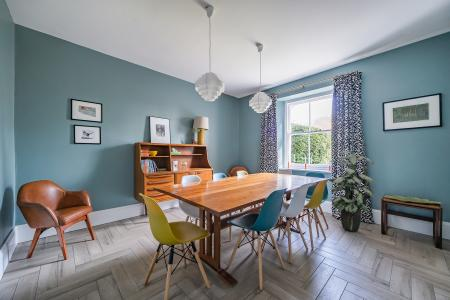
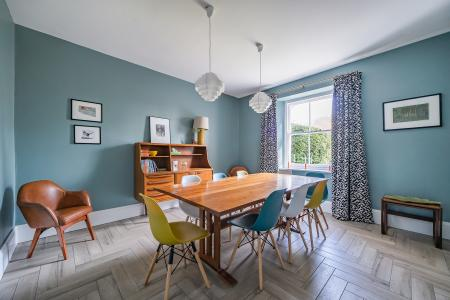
- indoor plant [327,150,375,232]
